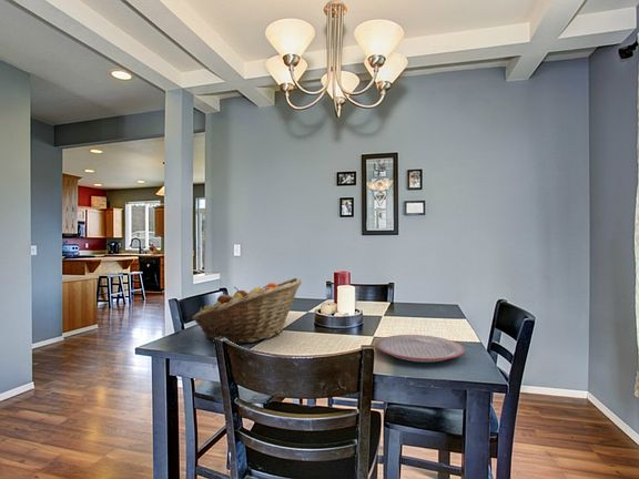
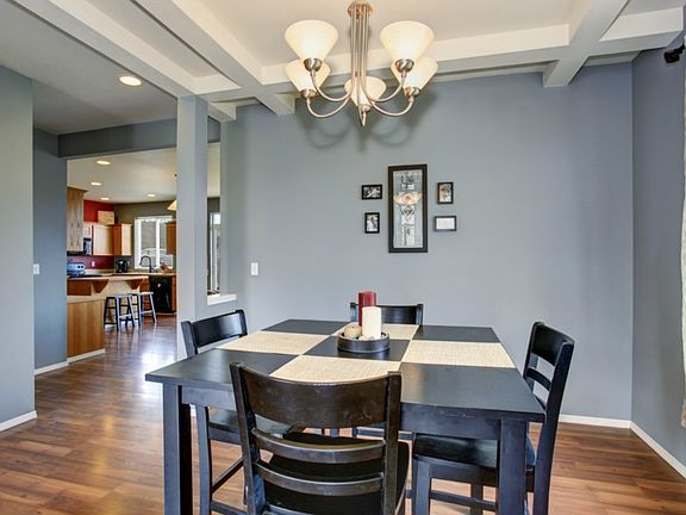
- plate [375,334,465,363]
- fruit basket [191,277,303,345]
